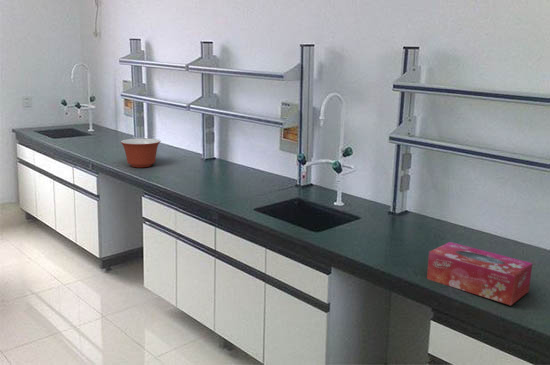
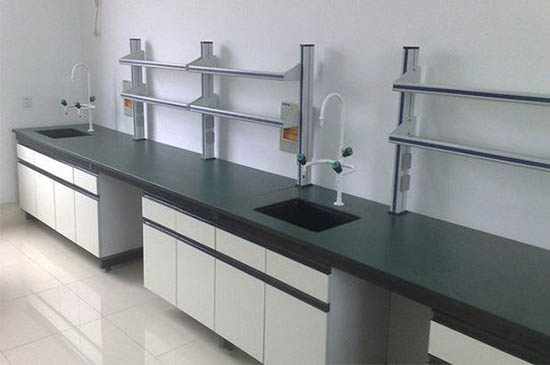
- tissue box [426,241,533,306]
- mixing bowl [119,137,161,168]
